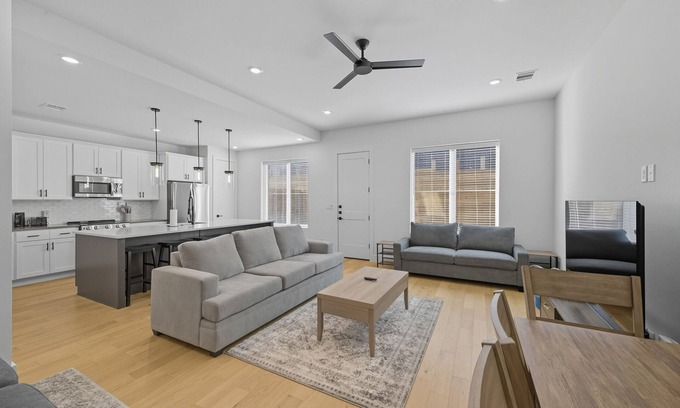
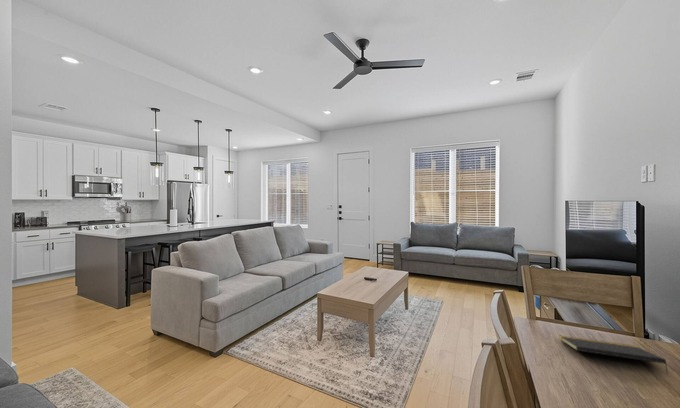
+ notepad [559,335,669,374]
